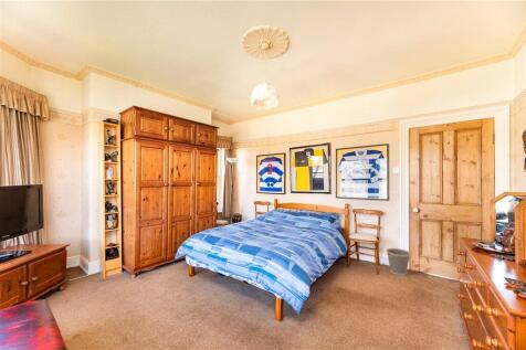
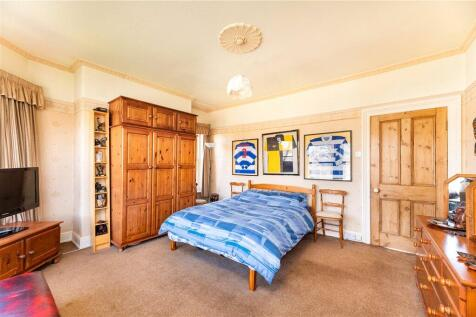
- wastebasket [386,247,412,276]
